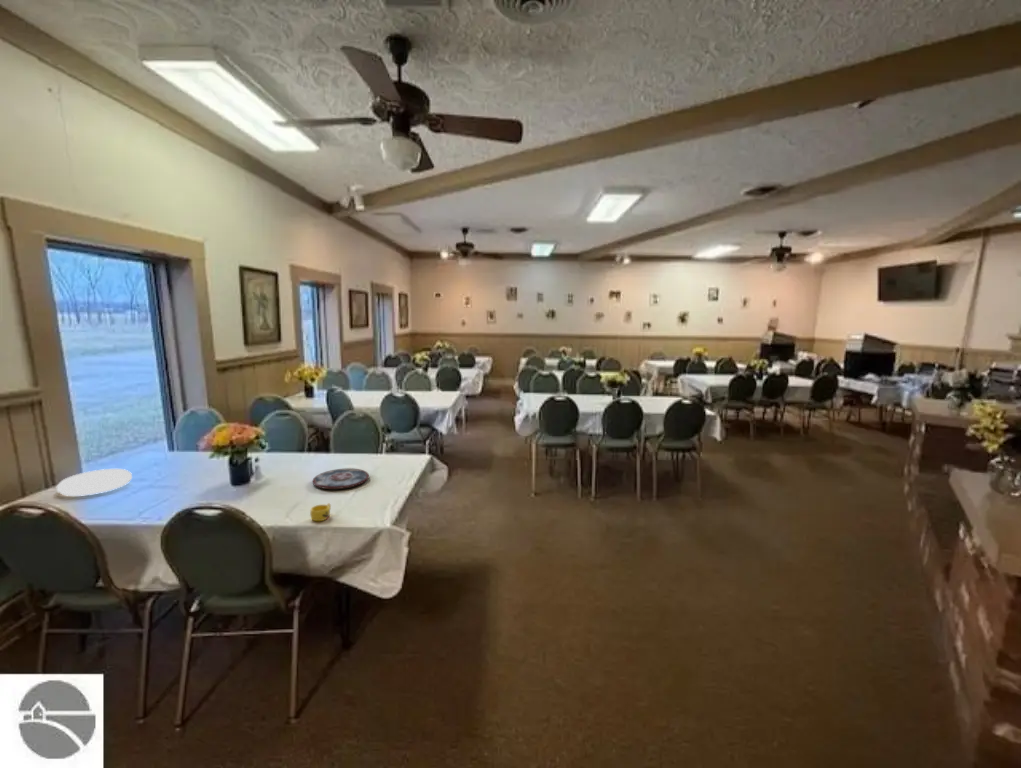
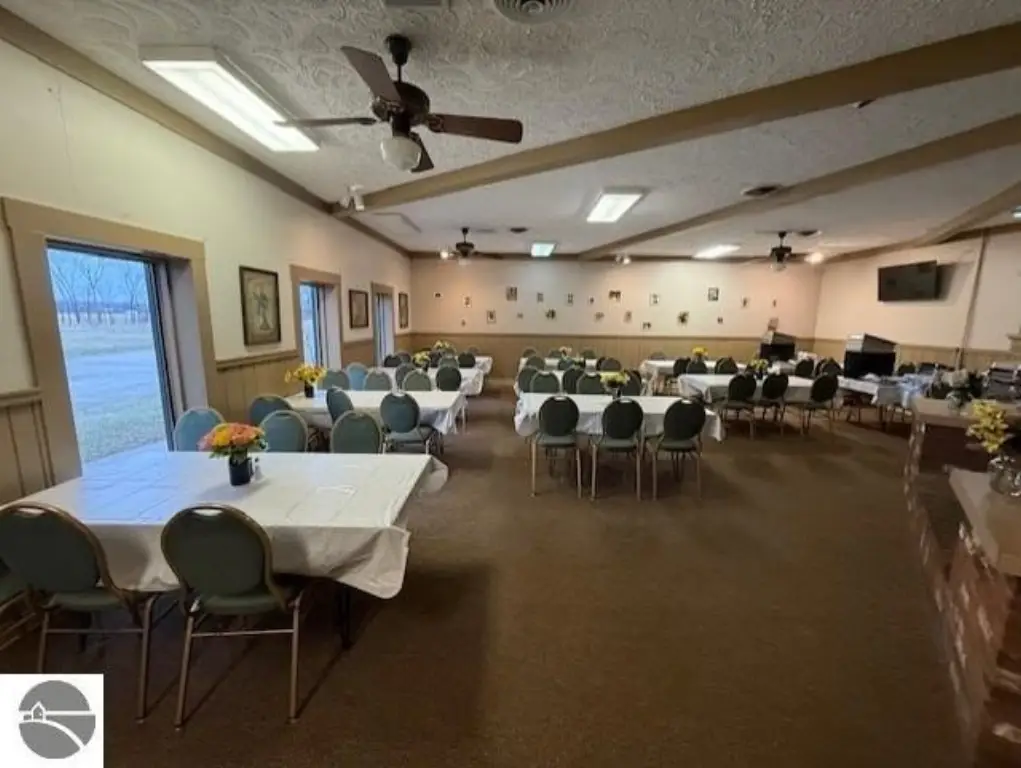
- cup [309,502,332,522]
- plate [56,468,133,497]
- plate [312,467,370,490]
